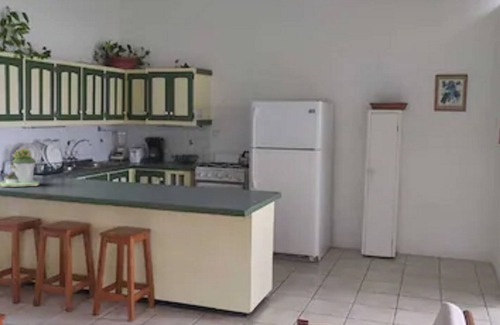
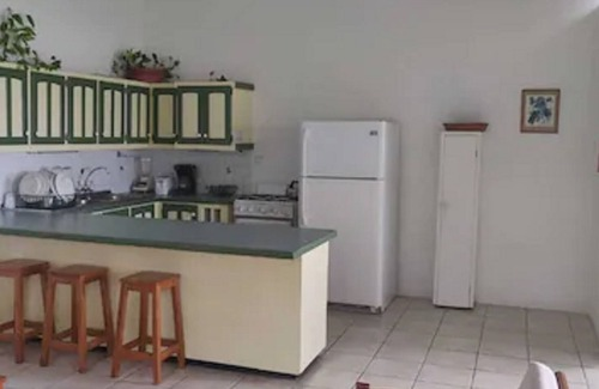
- succulent planter [0,146,40,188]
